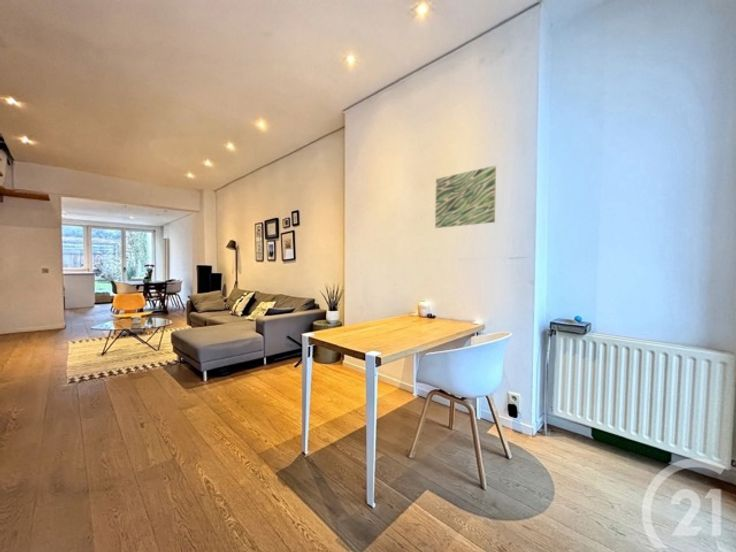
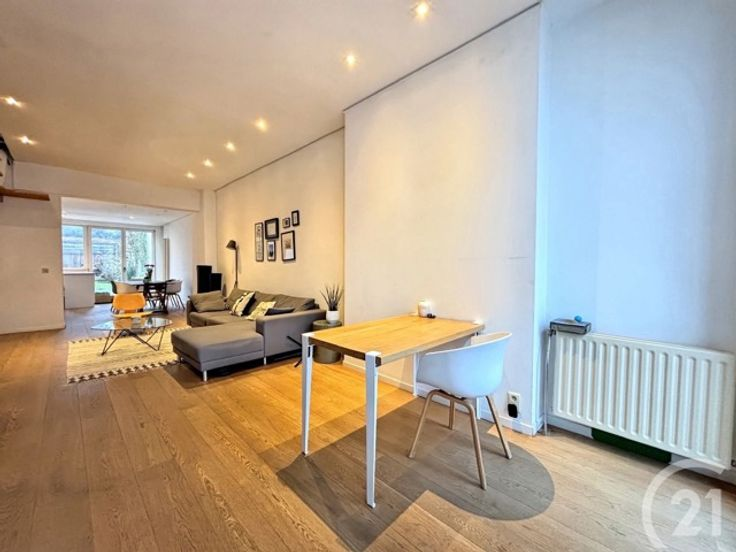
- wall art [434,165,497,229]
